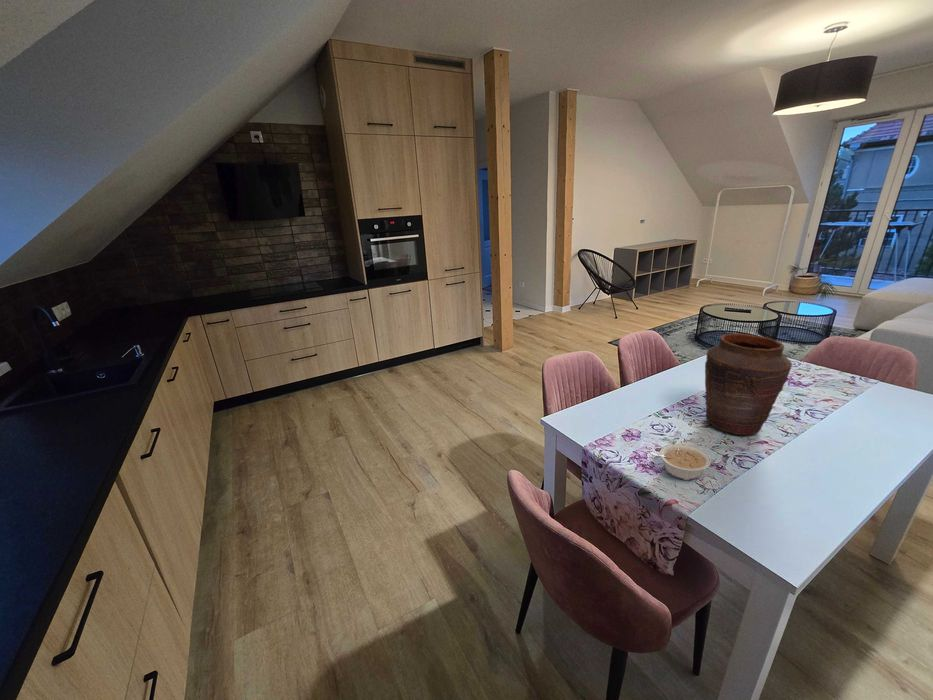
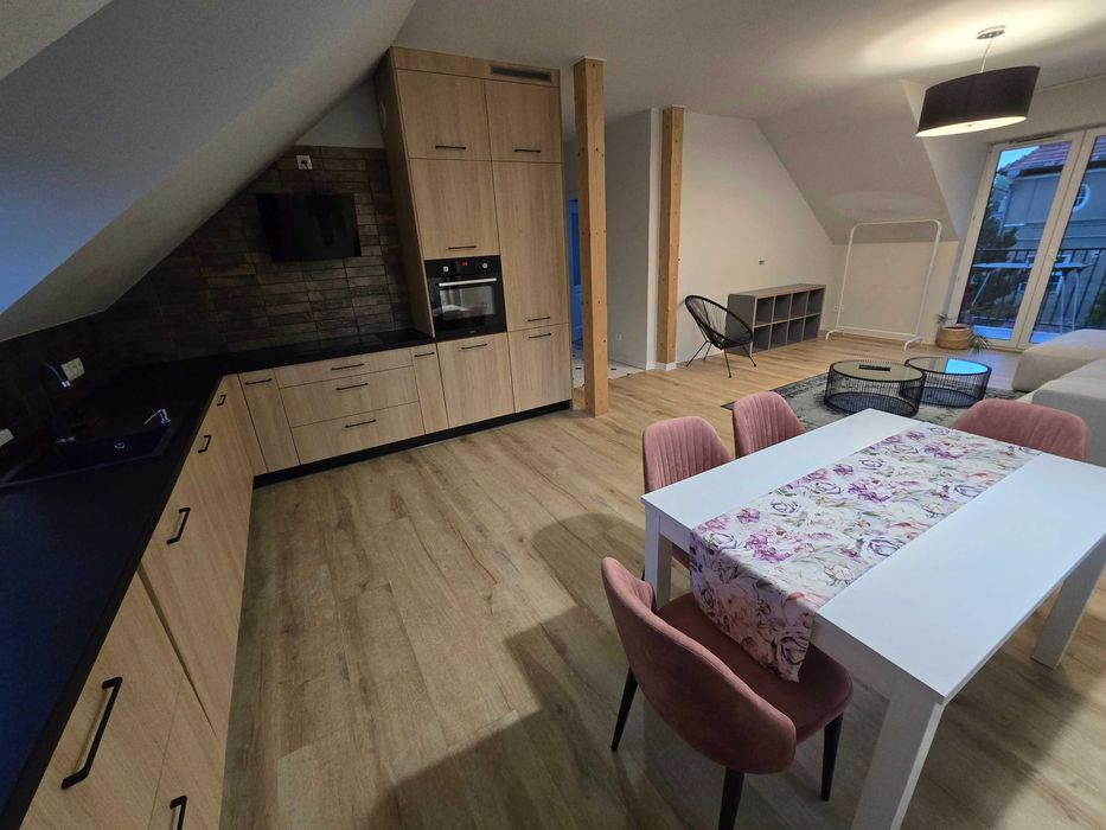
- vase [704,333,793,436]
- legume [650,443,712,481]
